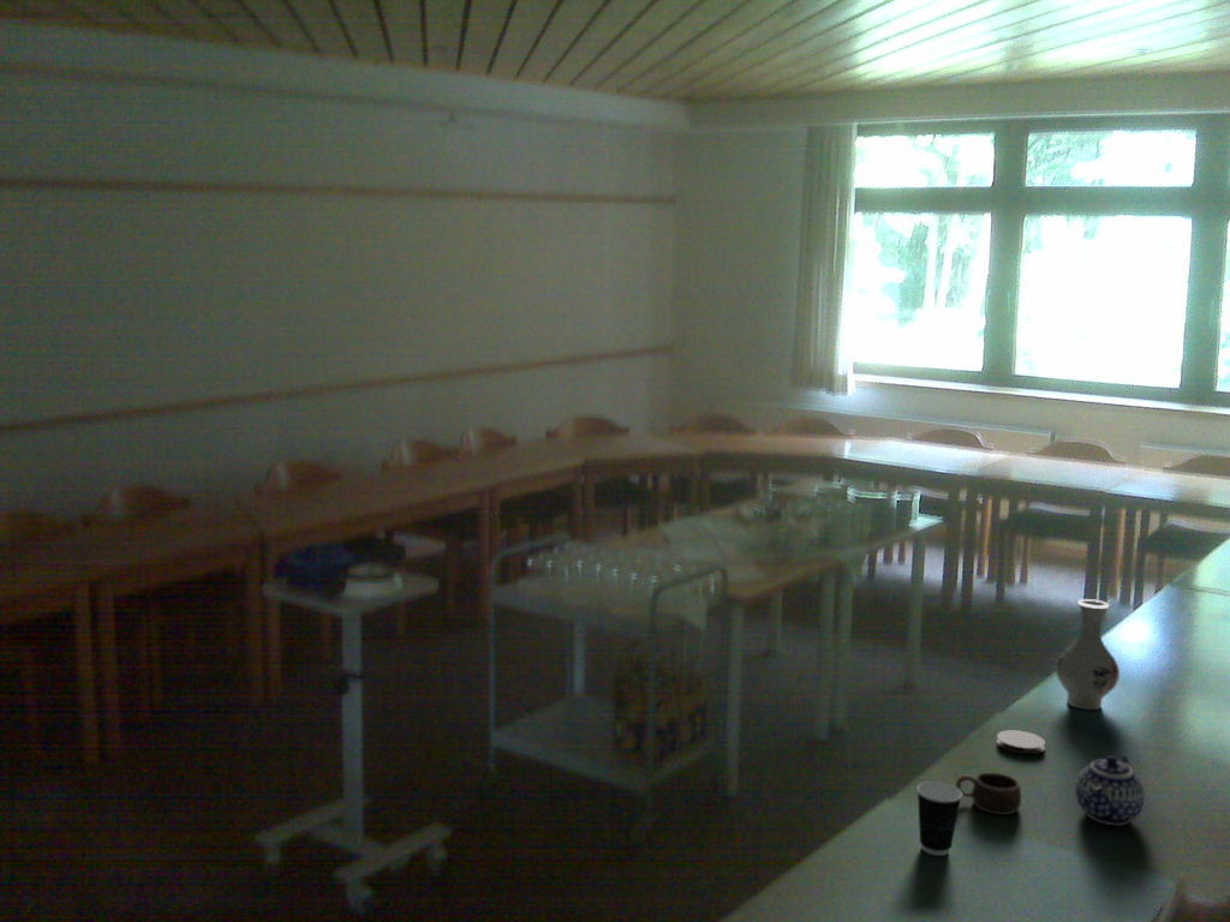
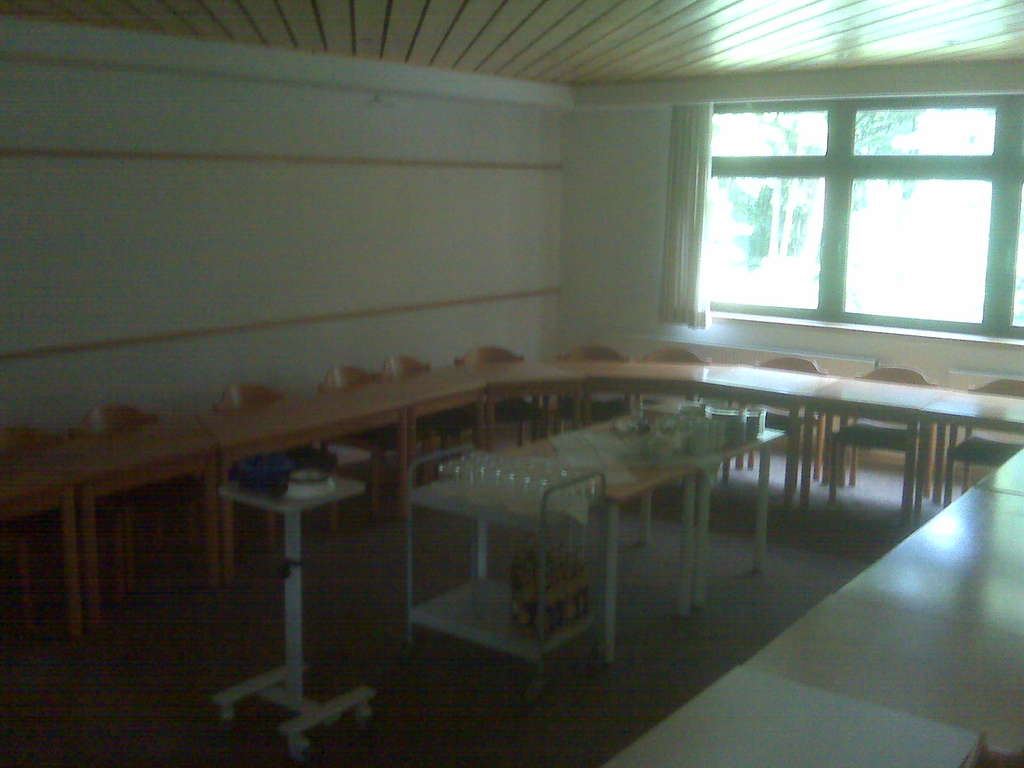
- cup [955,772,1022,816]
- vase [1055,598,1121,711]
- teapot [1074,754,1146,826]
- dixie cup [915,780,963,857]
- coaster [996,729,1046,755]
